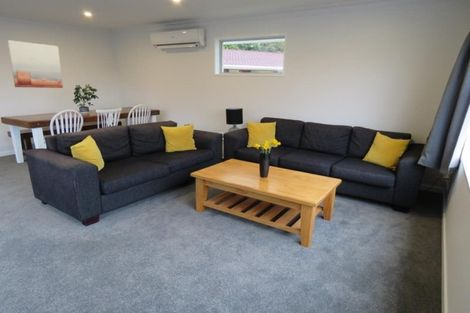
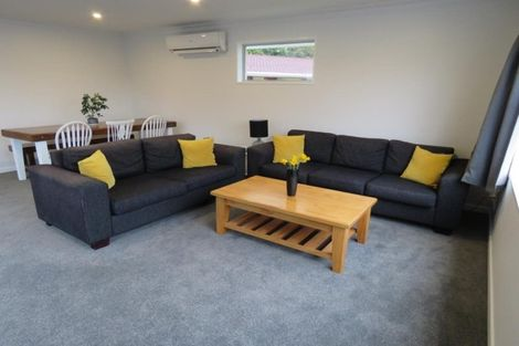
- wall art [7,39,64,89]
